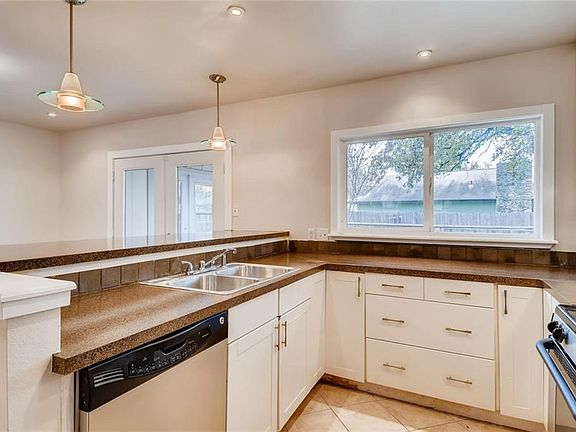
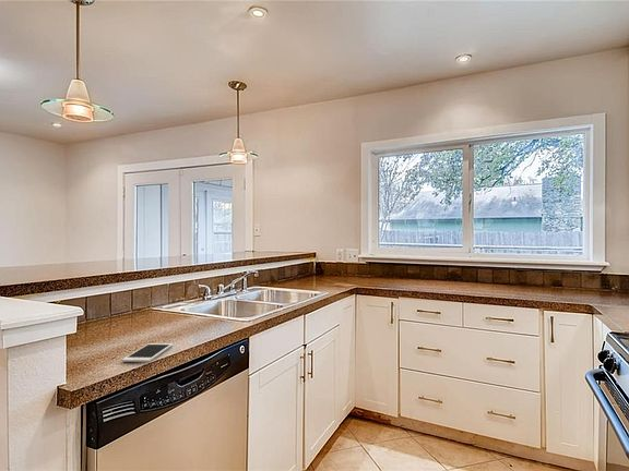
+ cell phone [121,342,174,363]
